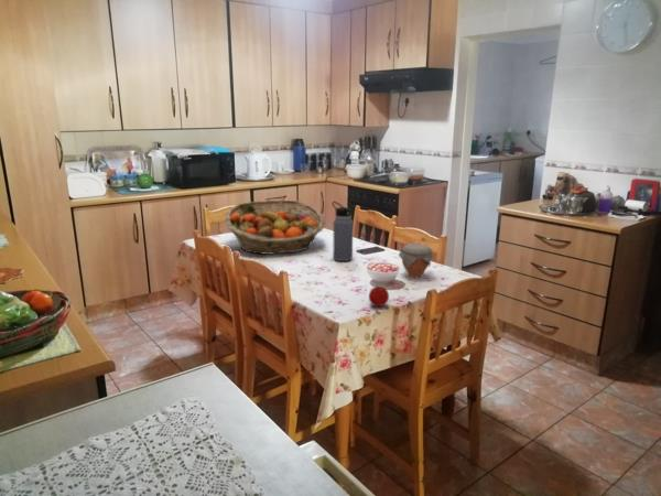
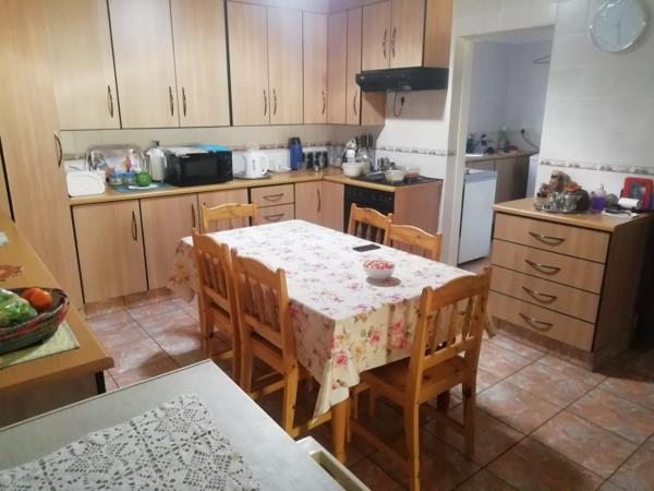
- water bottle [330,201,354,262]
- apple [368,283,390,308]
- jar [398,242,434,279]
- fruit basket [224,198,326,256]
